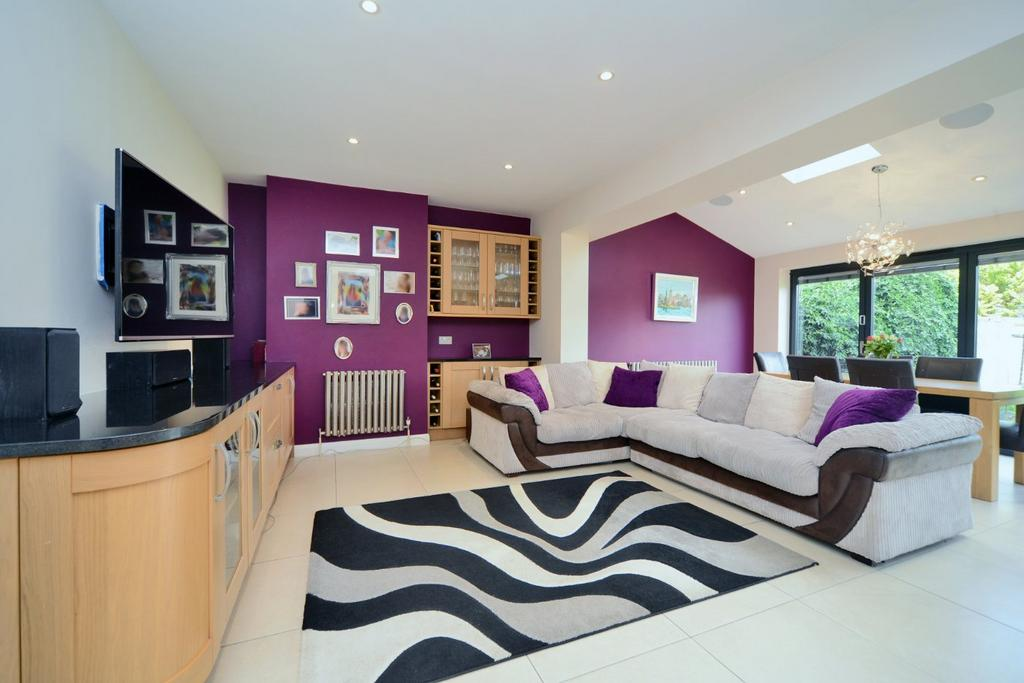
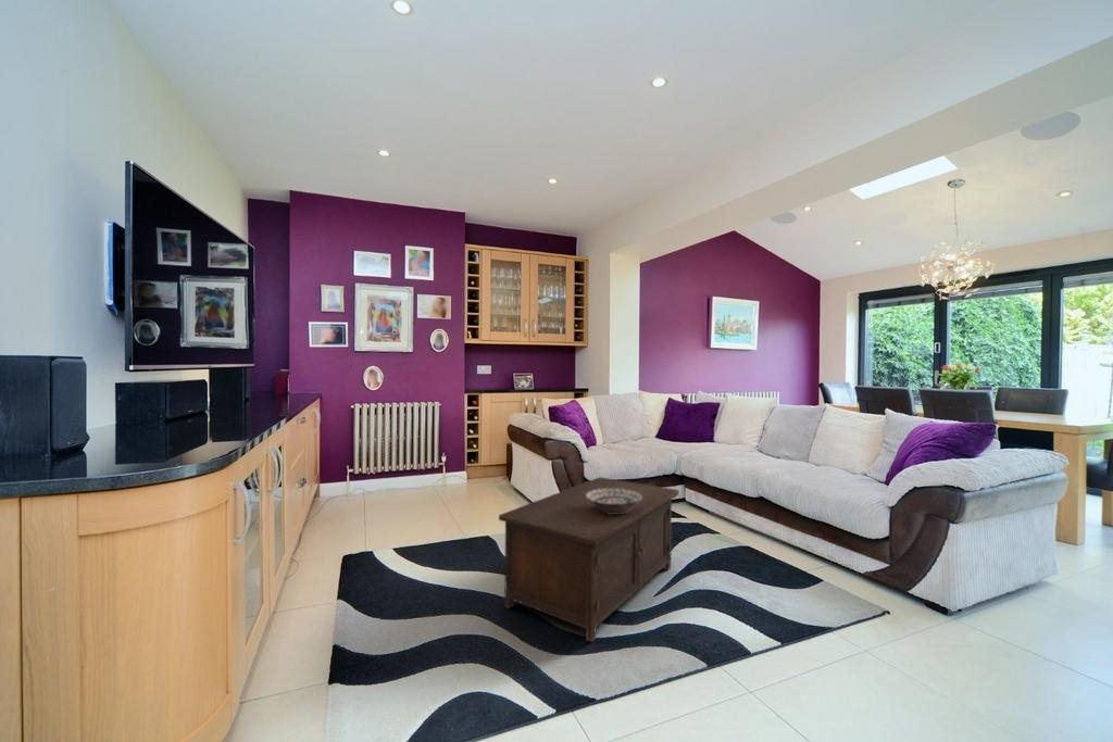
+ decorative bowl [586,489,642,514]
+ cabinet [498,476,680,643]
